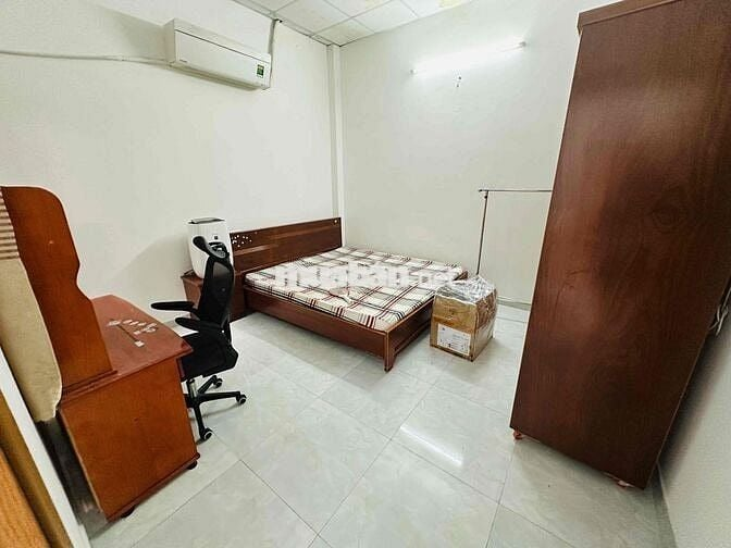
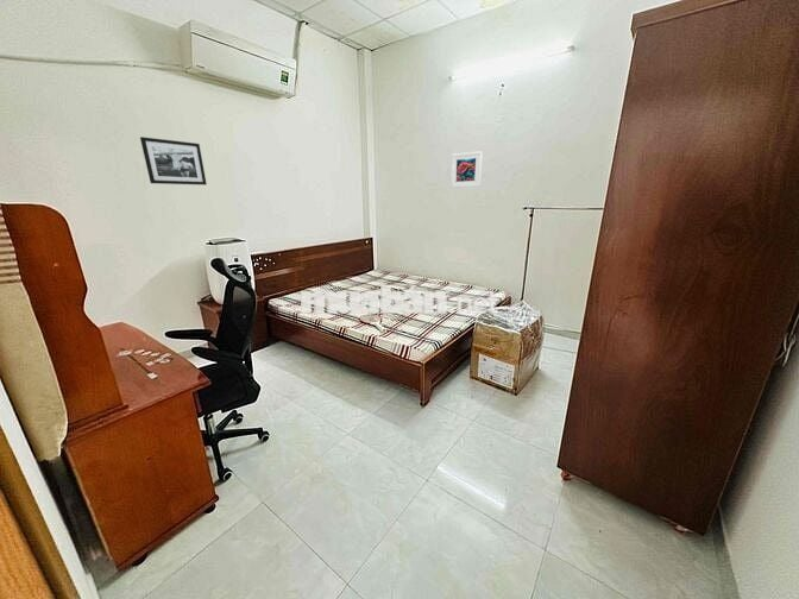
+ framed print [449,150,484,189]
+ picture frame [139,135,208,187]
